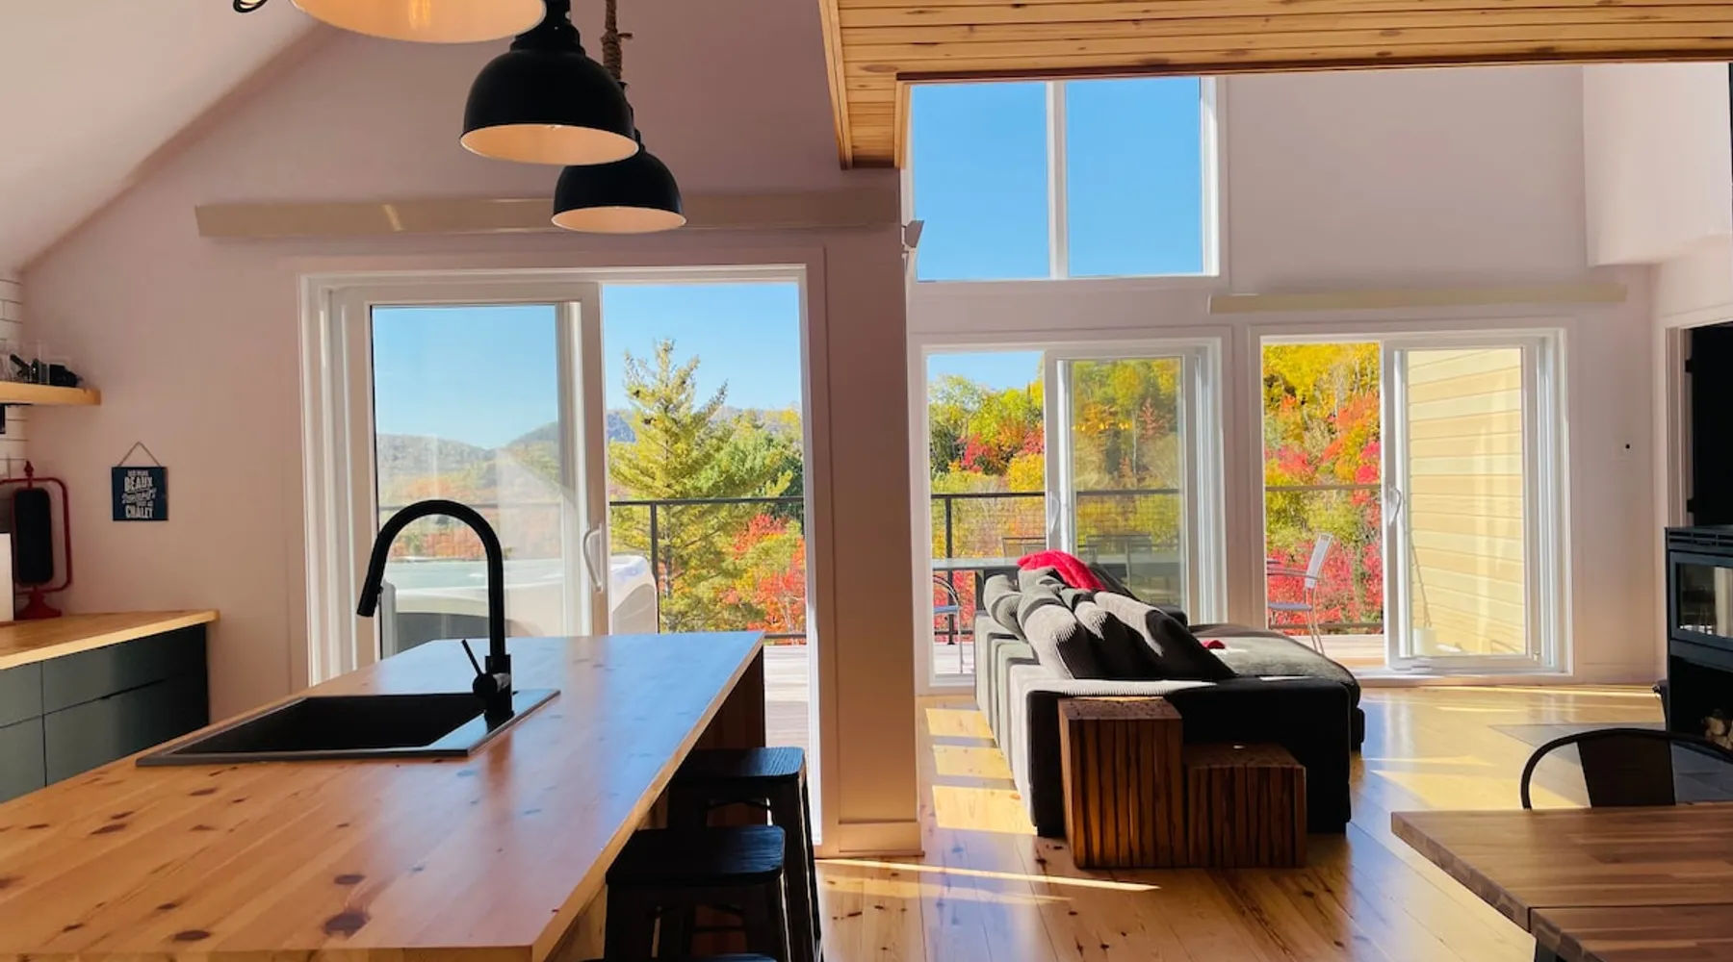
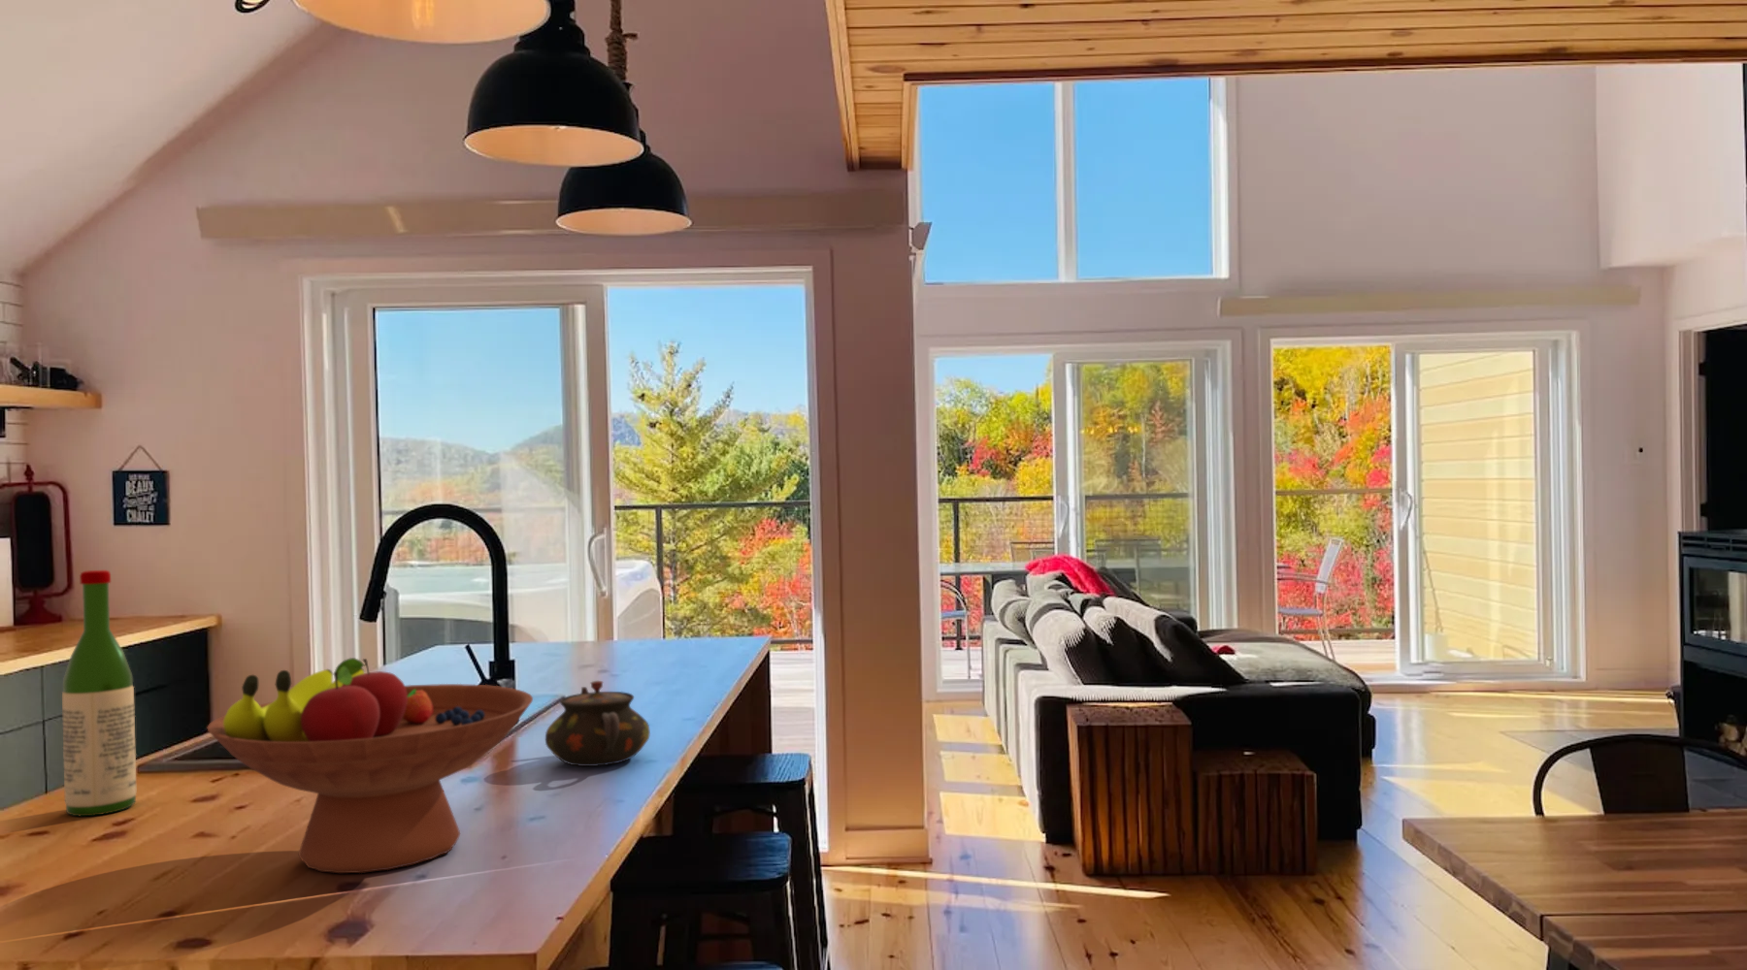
+ fruit bowl [206,657,534,874]
+ teapot [545,680,651,767]
+ wine bottle [61,570,137,817]
